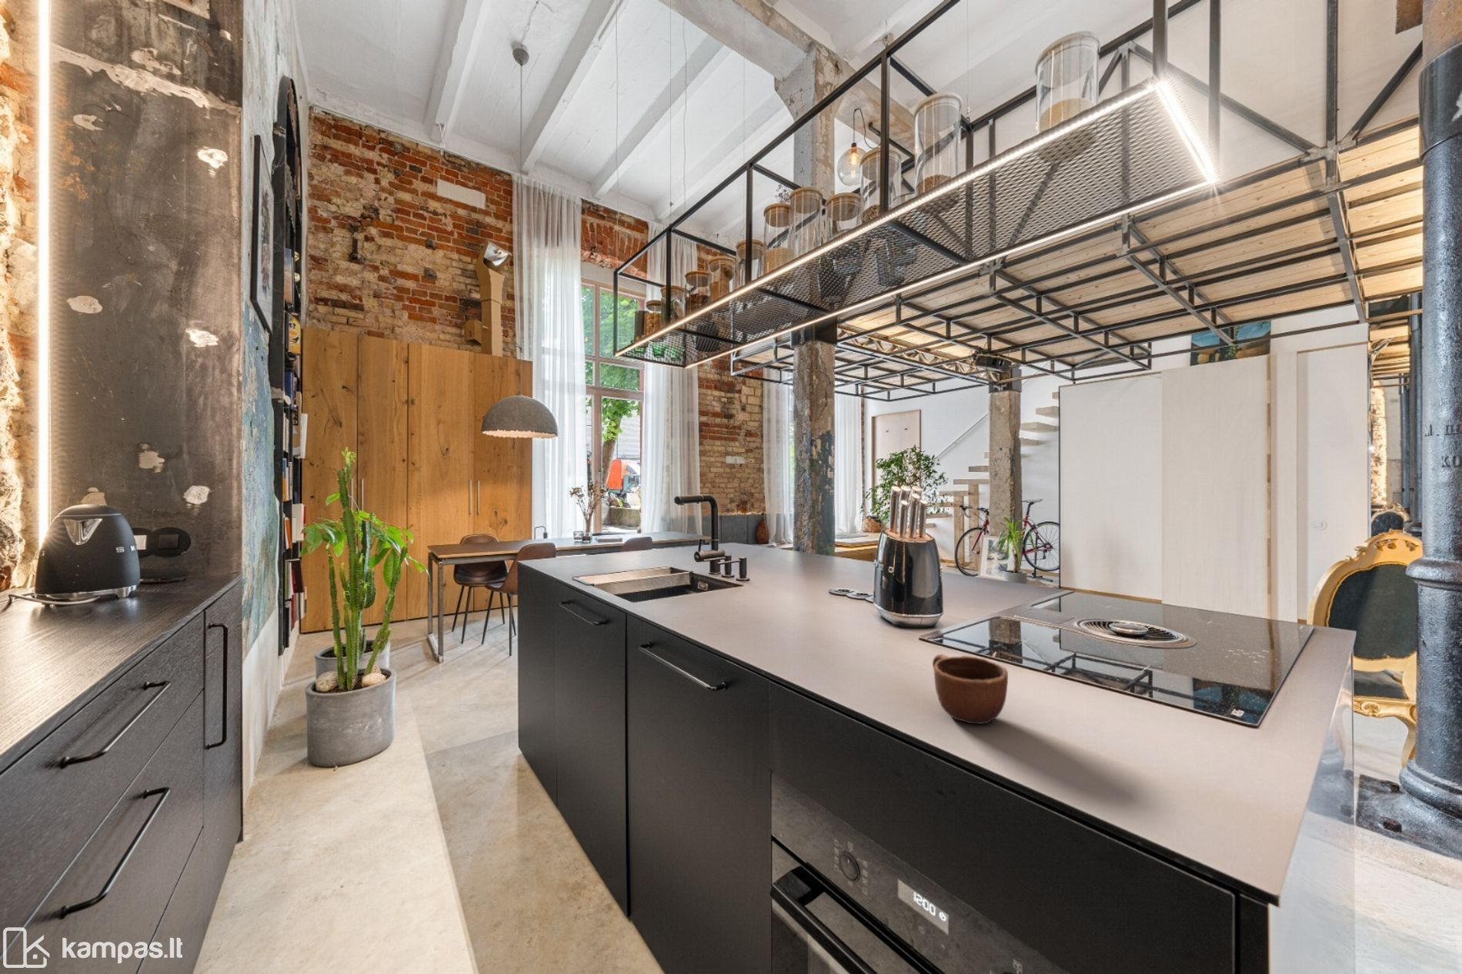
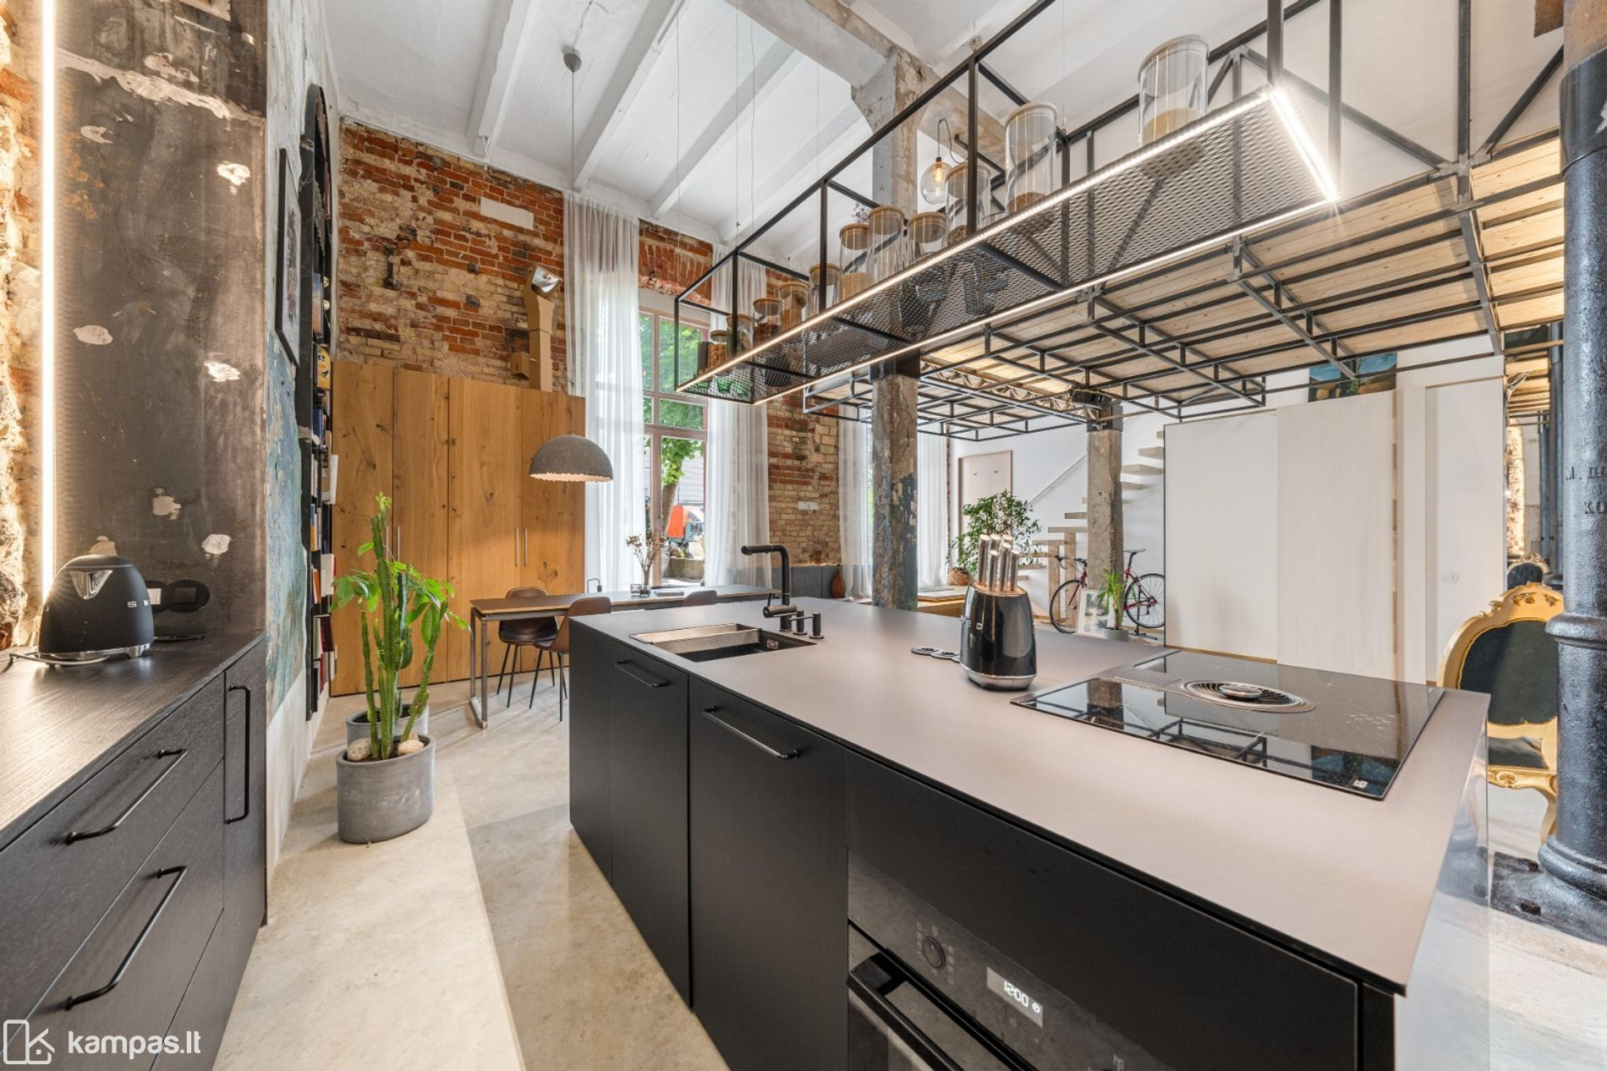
- mug [932,653,1008,725]
